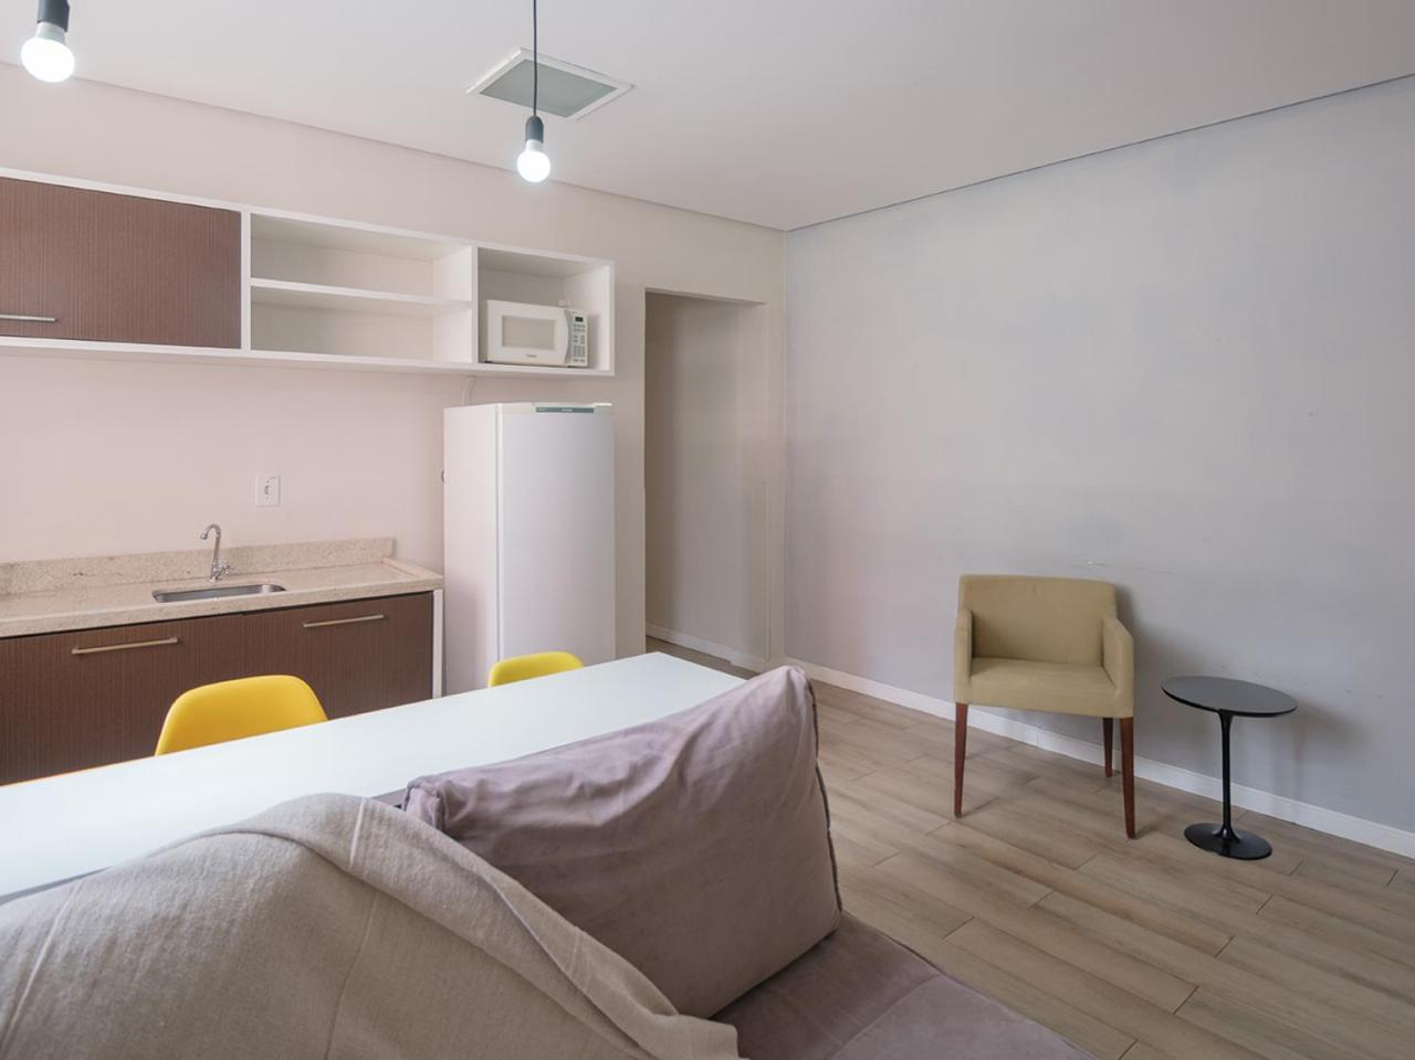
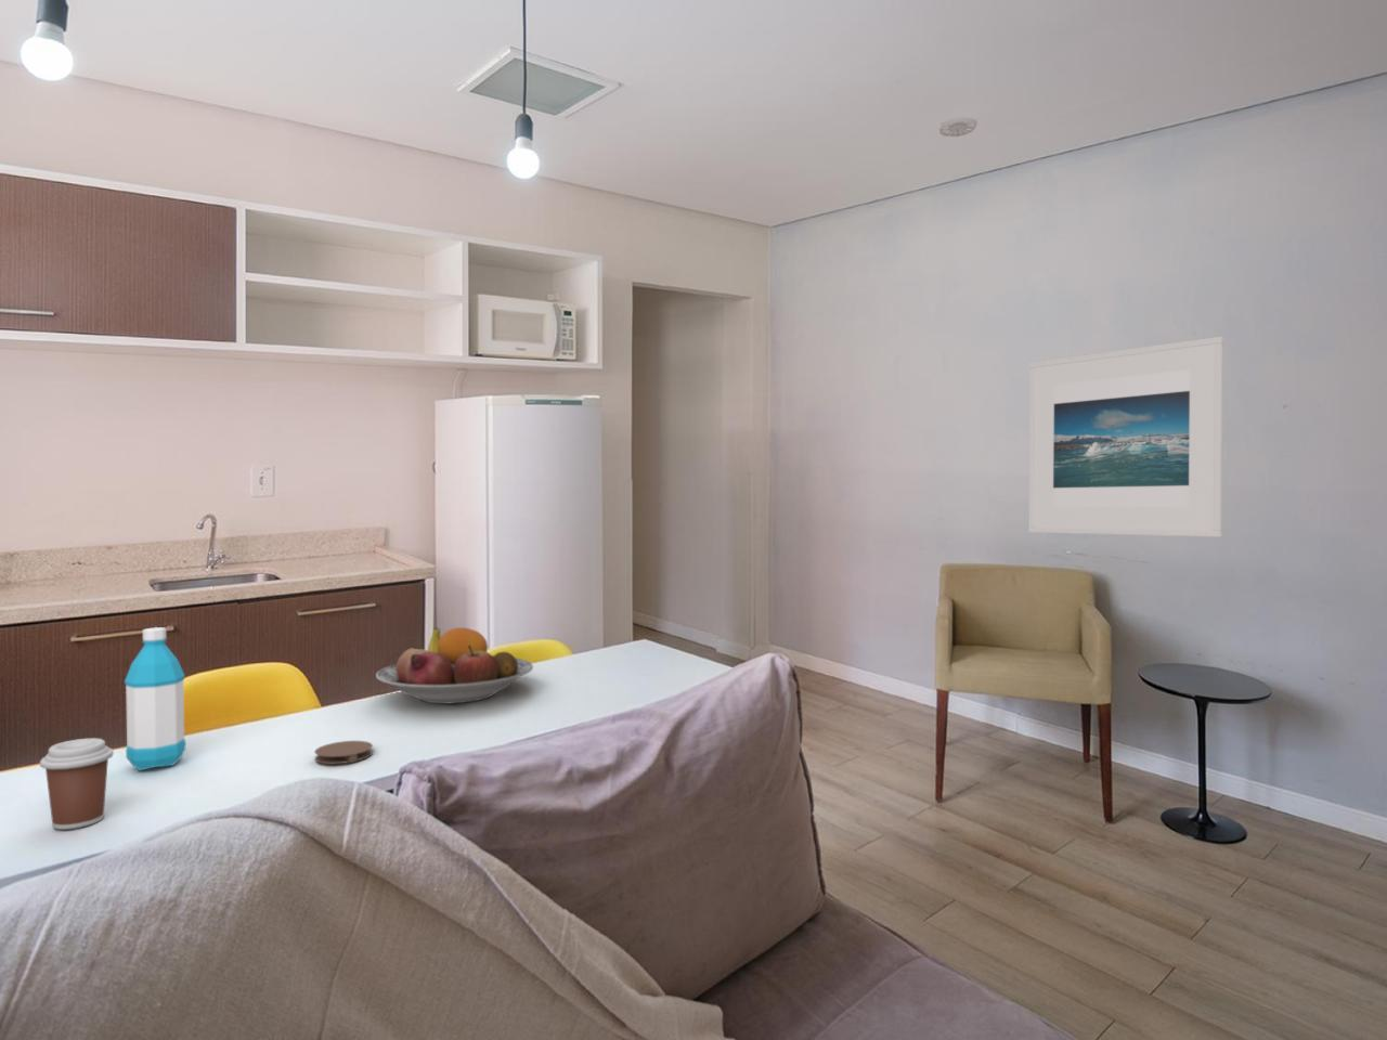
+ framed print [1028,335,1224,539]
+ smoke detector [938,116,979,138]
+ coaster [313,740,374,765]
+ fruit bowl [375,626,534,706]
+ water bottle [123,626,187,771]
+ coffee cup [39,736,115,831]
